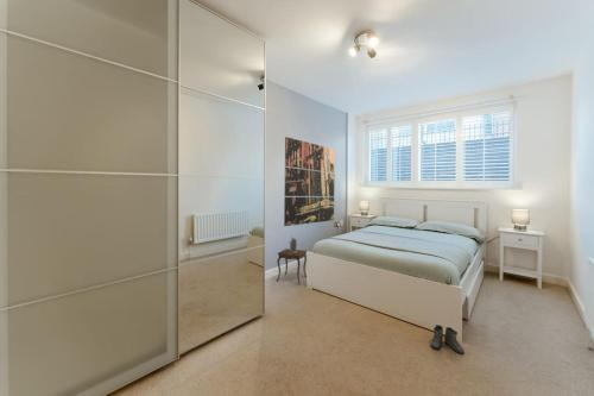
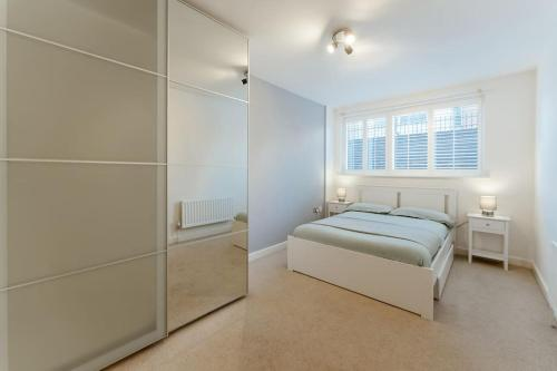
- wall art [283,136,336,227]
- side table [276,235,308,285]
- boots [429,323,466,354]
